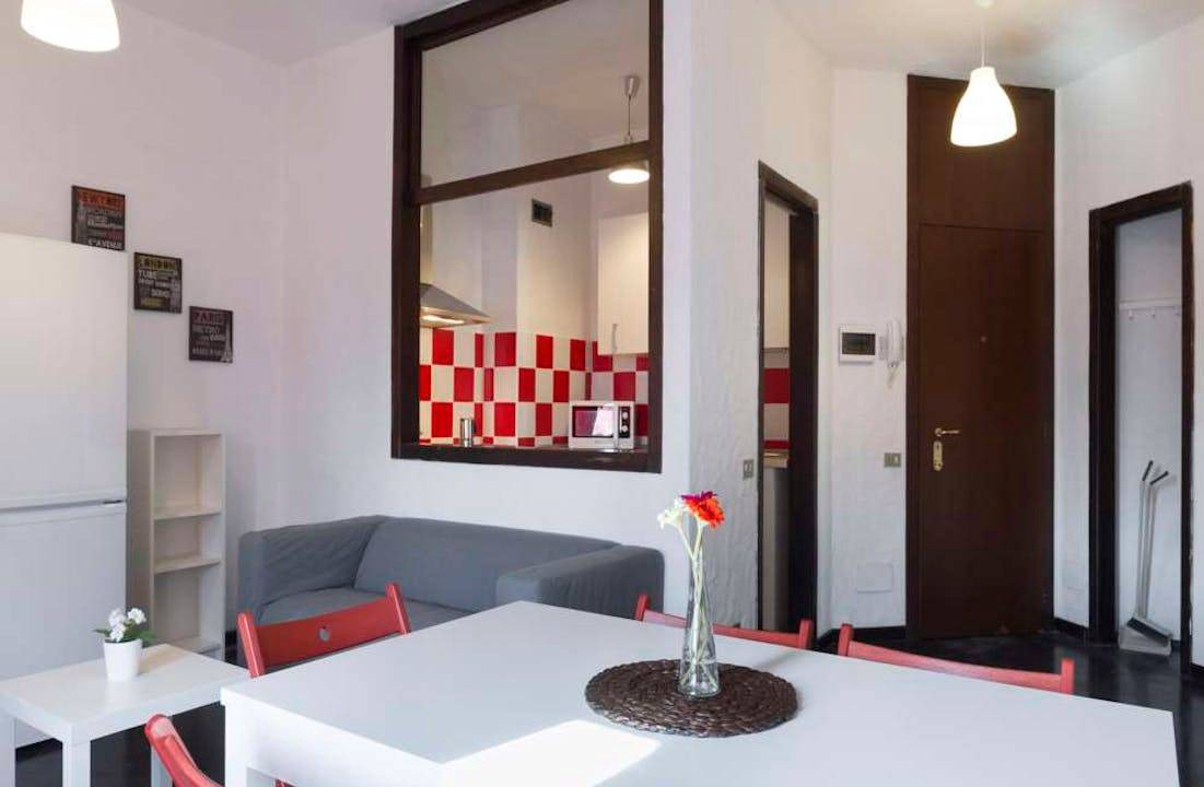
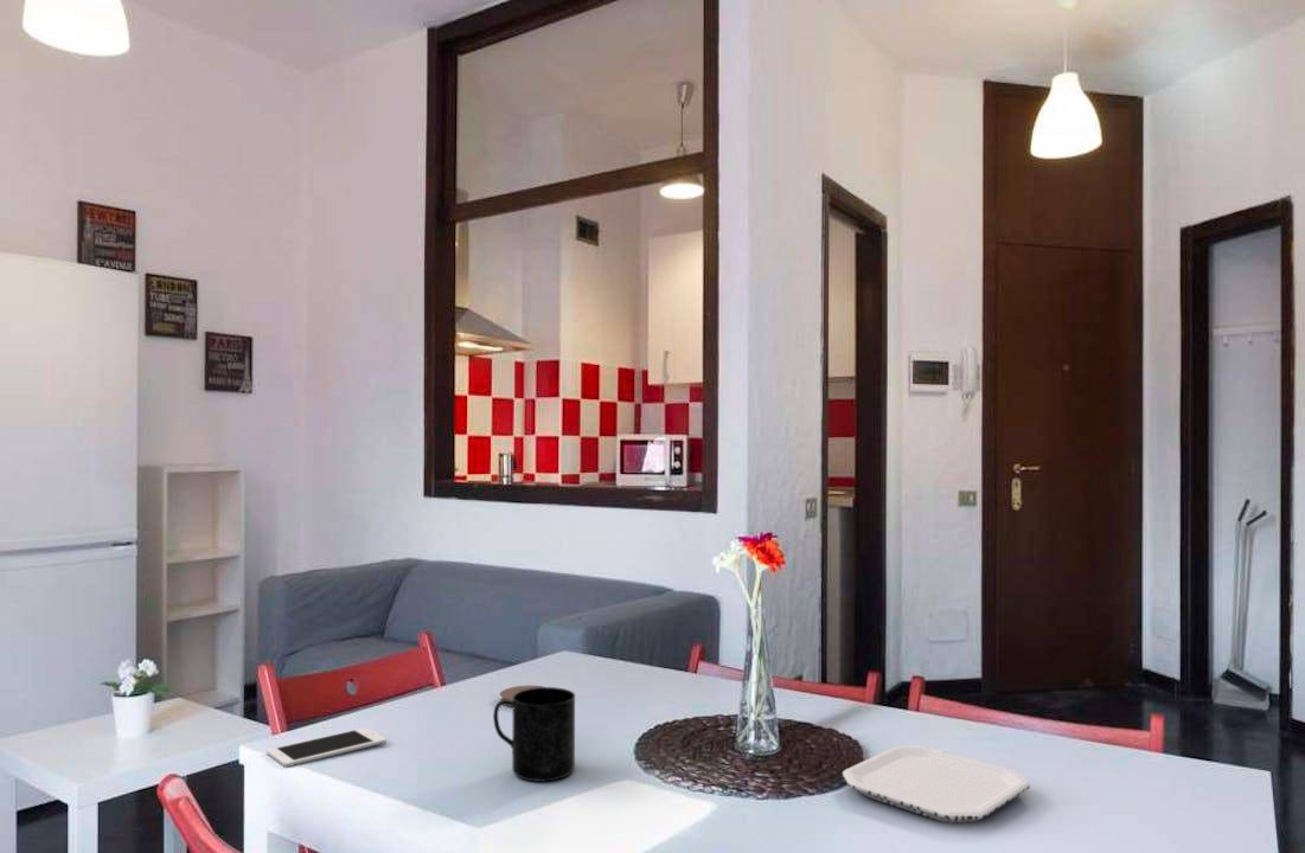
+ cell phone [266,726,388,768]
+ mug [492,686,576,783]
+ coaster [499,685,544,708]
+ plate [842,745,1031,823]
